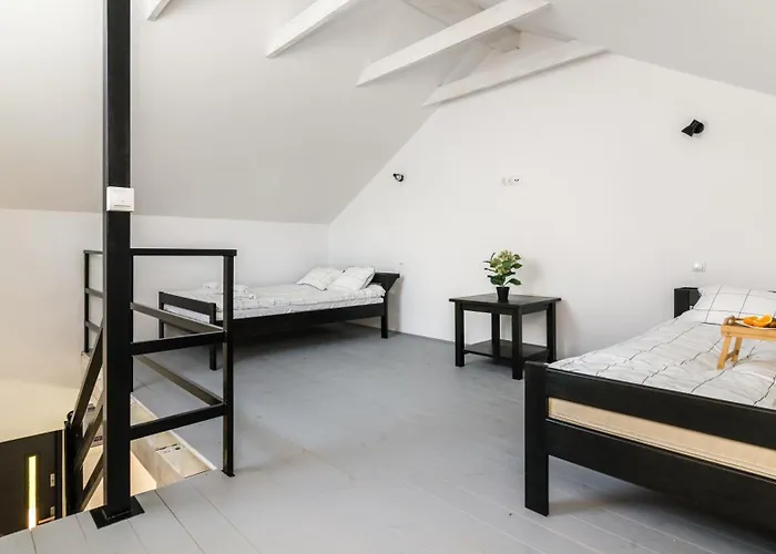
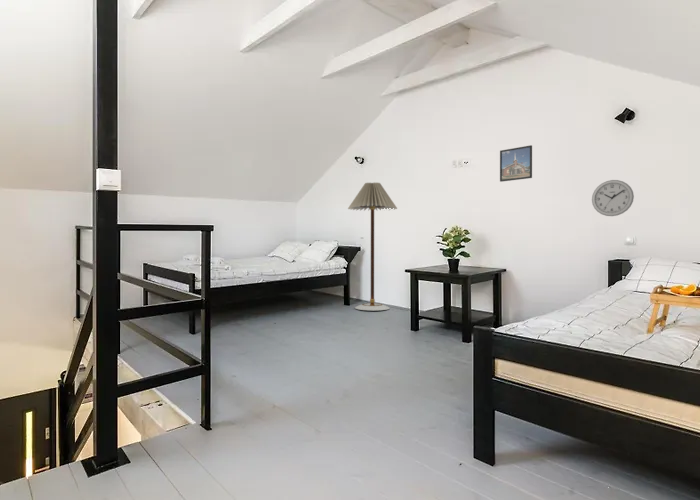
+ floor lamp [347,181,398,311]
+ wall clock [591,179,635,217]
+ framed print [499,144,533,183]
